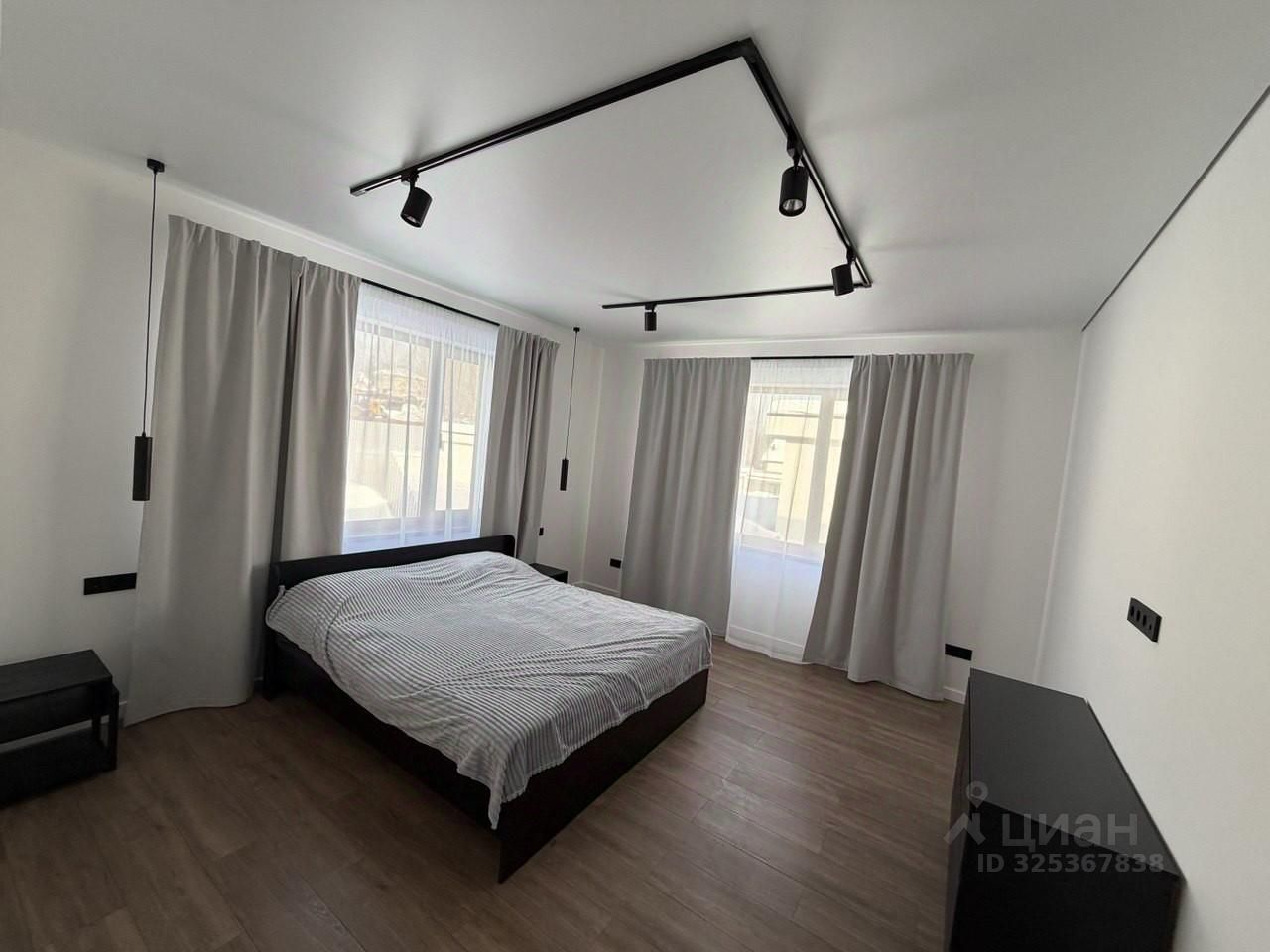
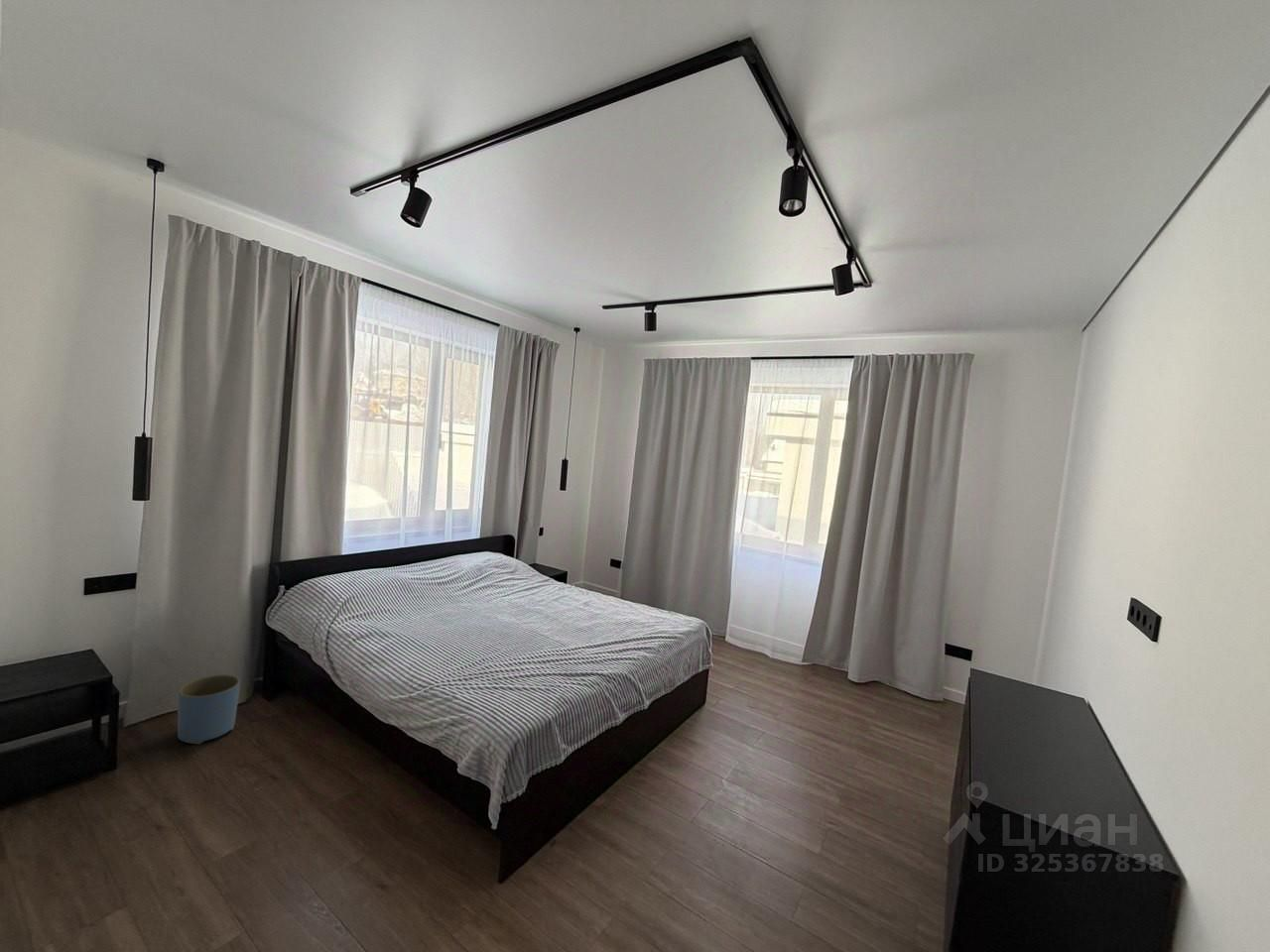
+ planter [177,673,241,745]
